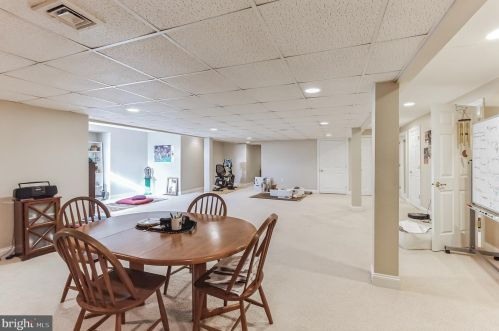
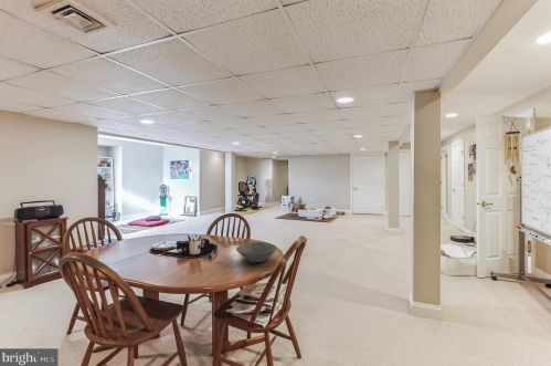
+ bowl [235,241,278,264]
